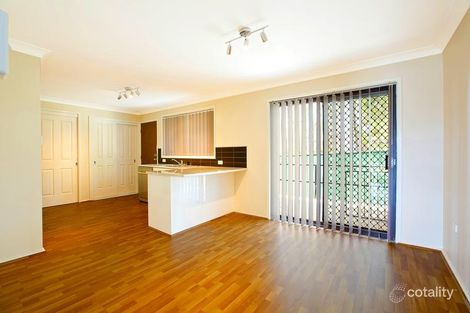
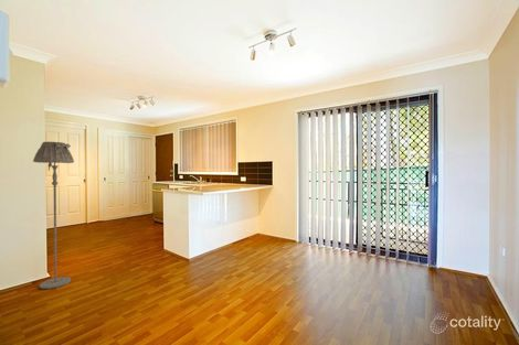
+ floor lamp [32,140,75,290]
